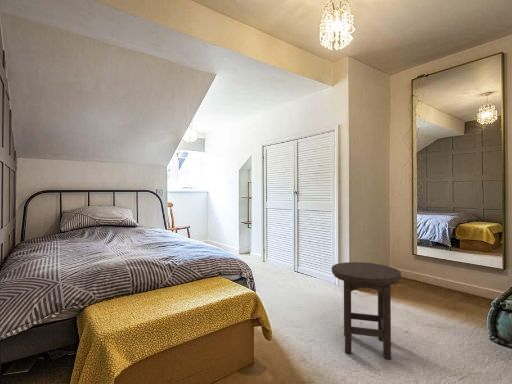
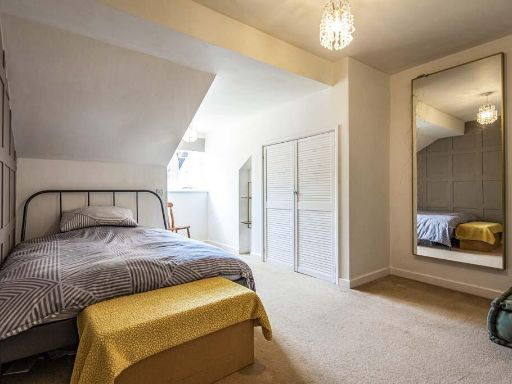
- stool [331,261,402,360]
